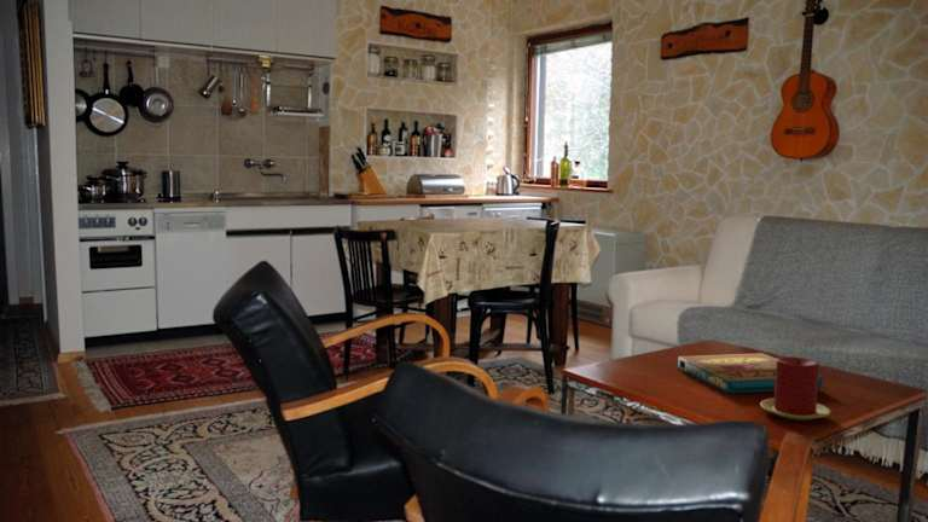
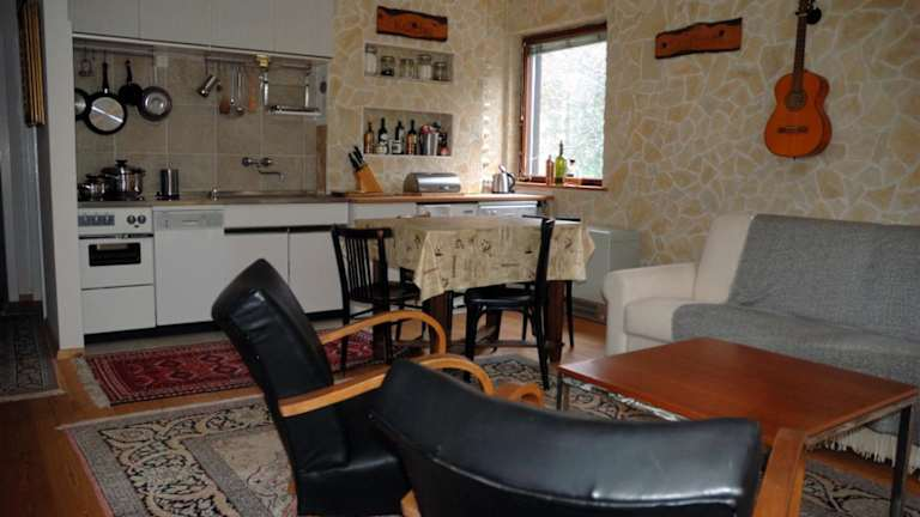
- candle [759,355,831,422]
- pizza box [677,352,824,395]
